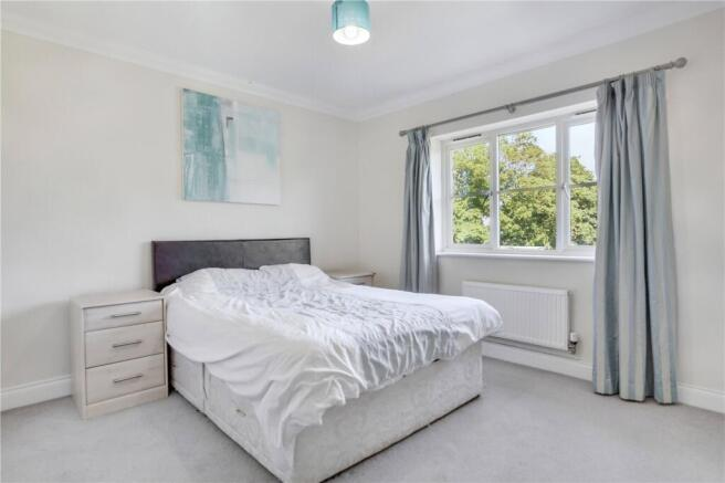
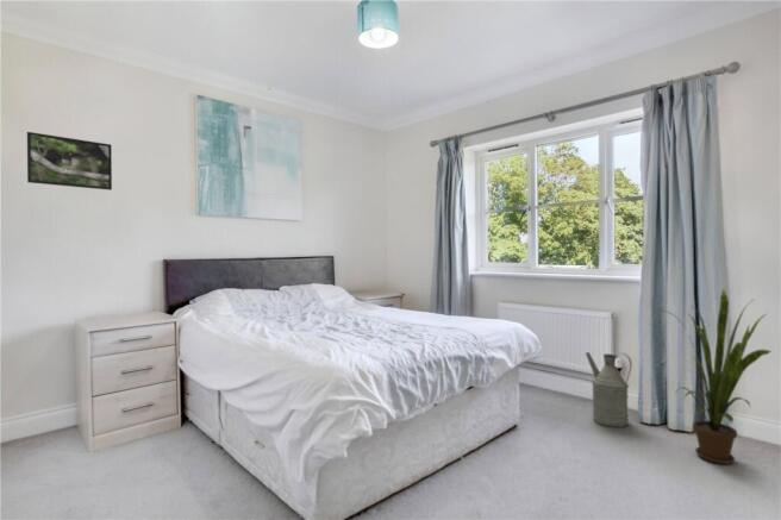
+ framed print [26,131,113,192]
+ house plant [662,289,773,465]
+ watering can [585,351,632,428]
